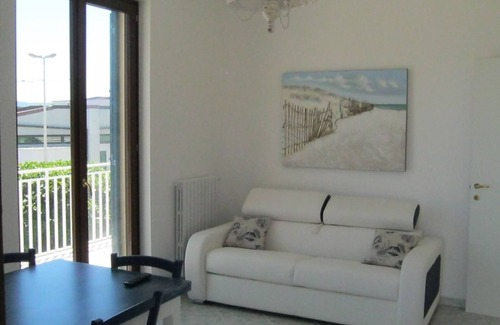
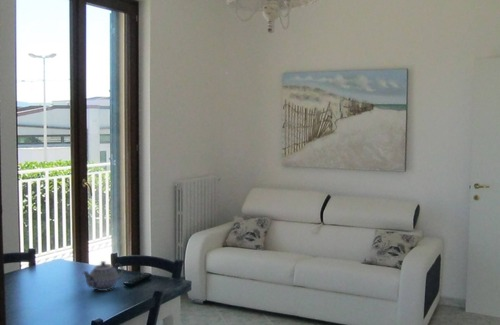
+ teapot [81,260,125,292]
